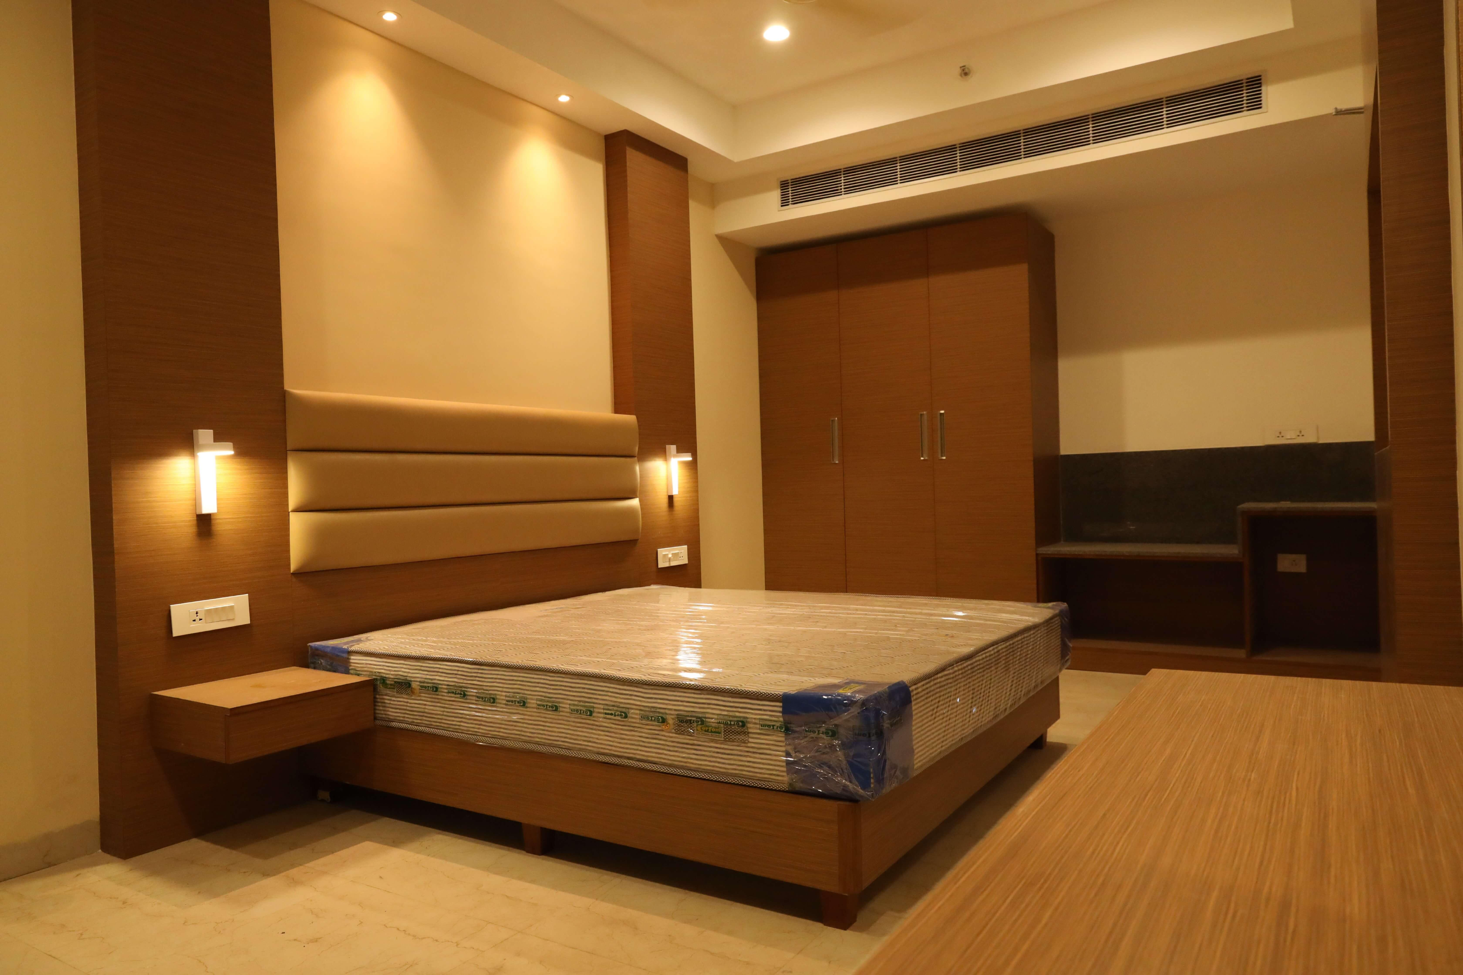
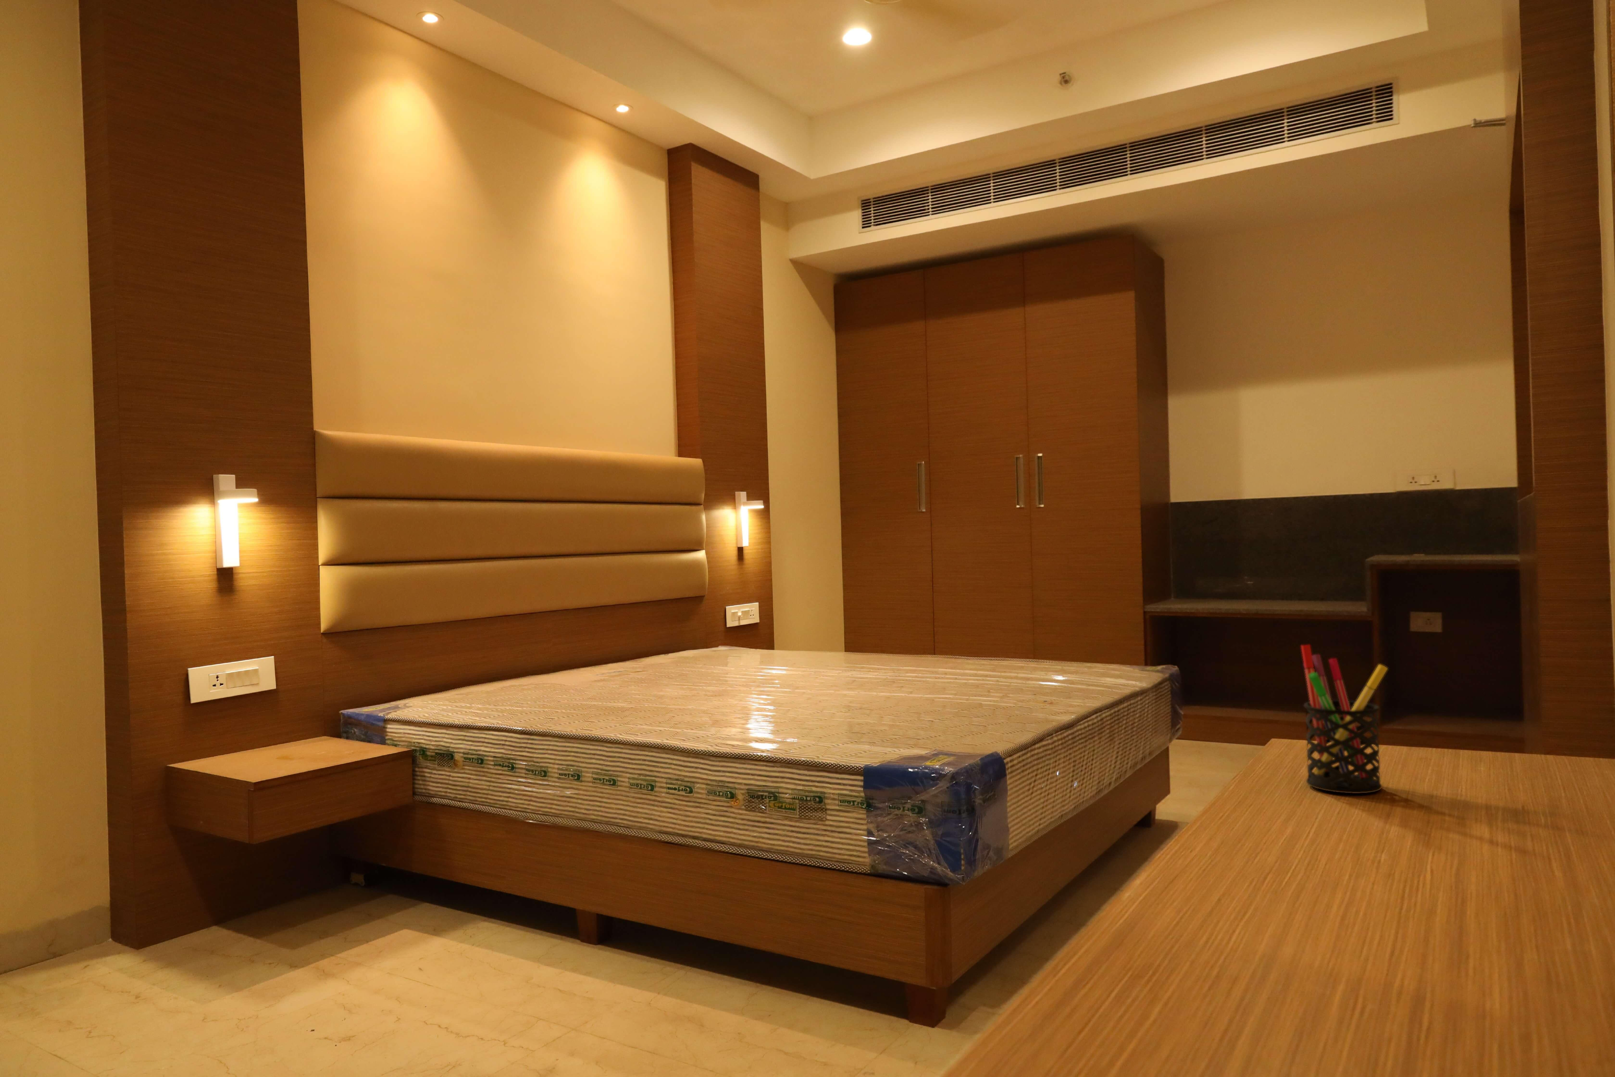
+ pen holder [1300,644,1388,793]
